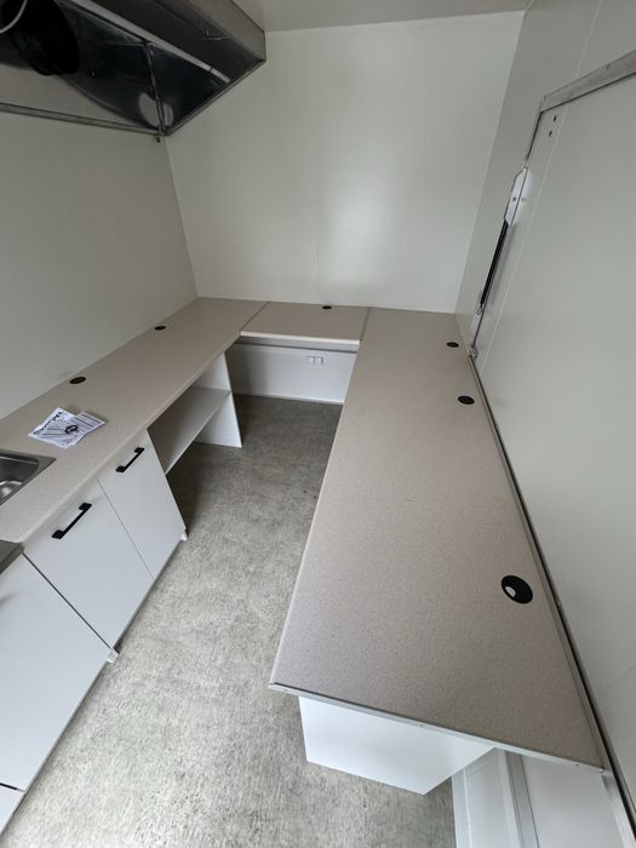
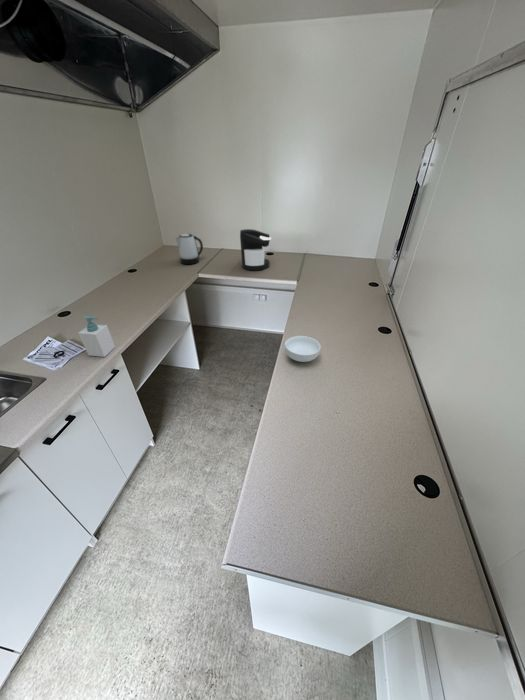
+ coffee maker [239,228,273,271]
+ soap bottle [78,315,116,358]
+ kettle [175,233,204,265]
+ cereal bowl [284,335,322,363]
